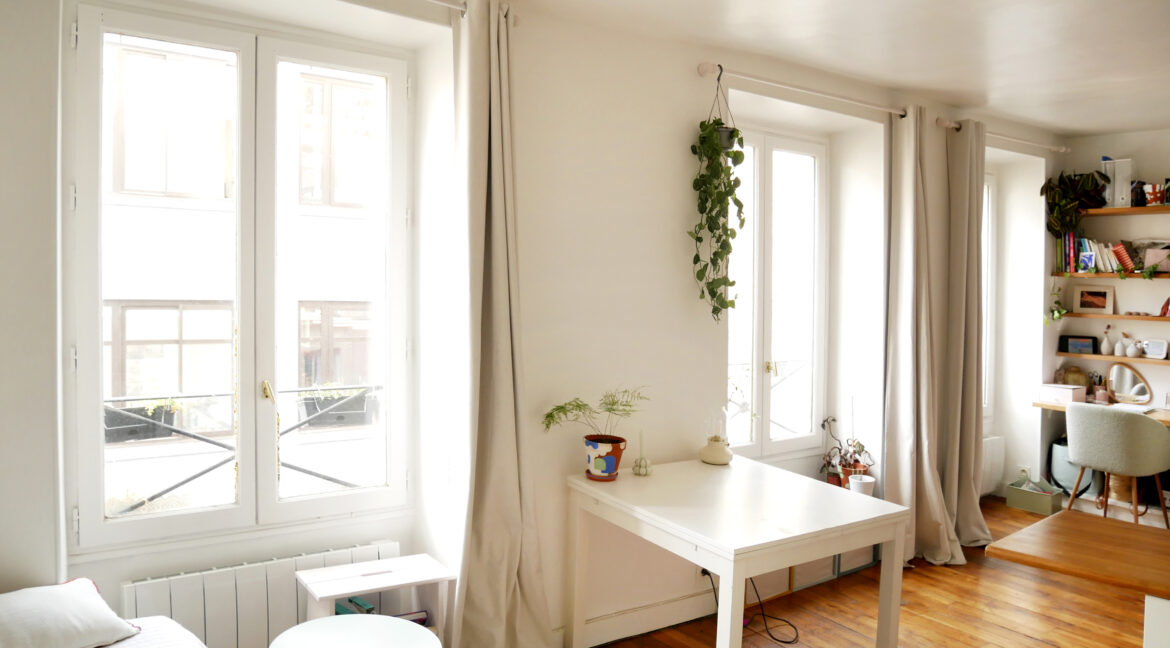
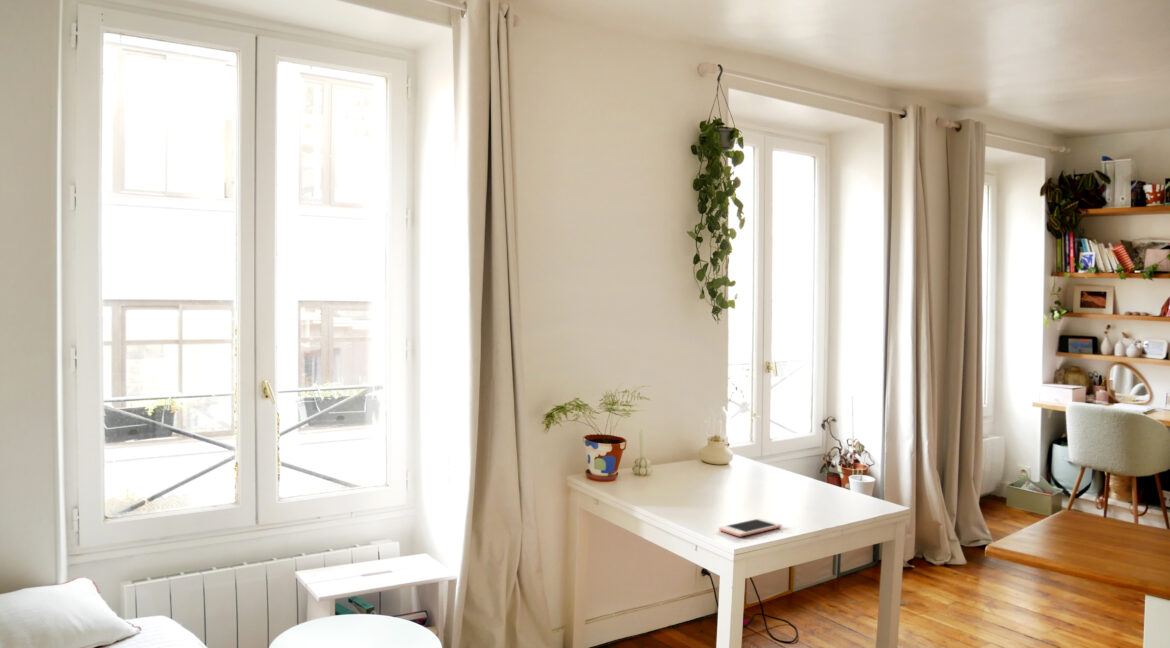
+ cell phone [718,517,782,538]
